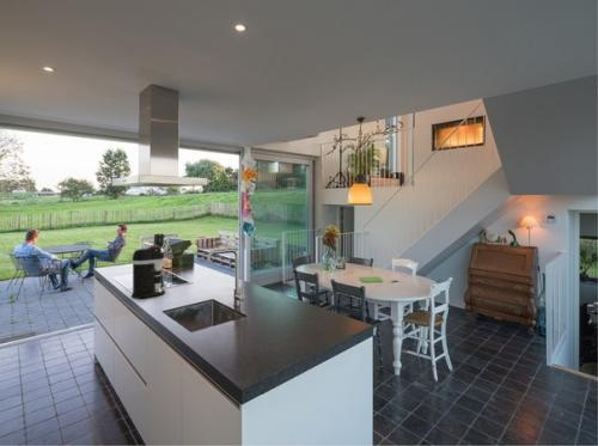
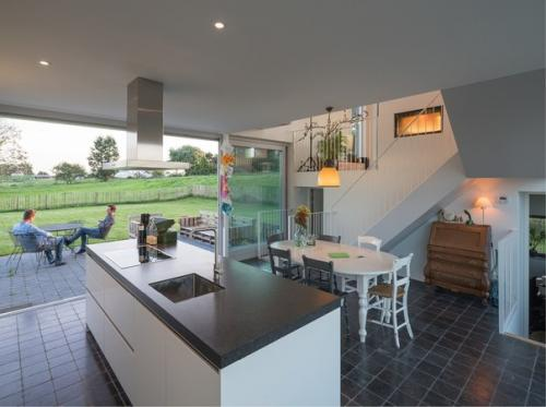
- coffee maker [130,245,166,300]
